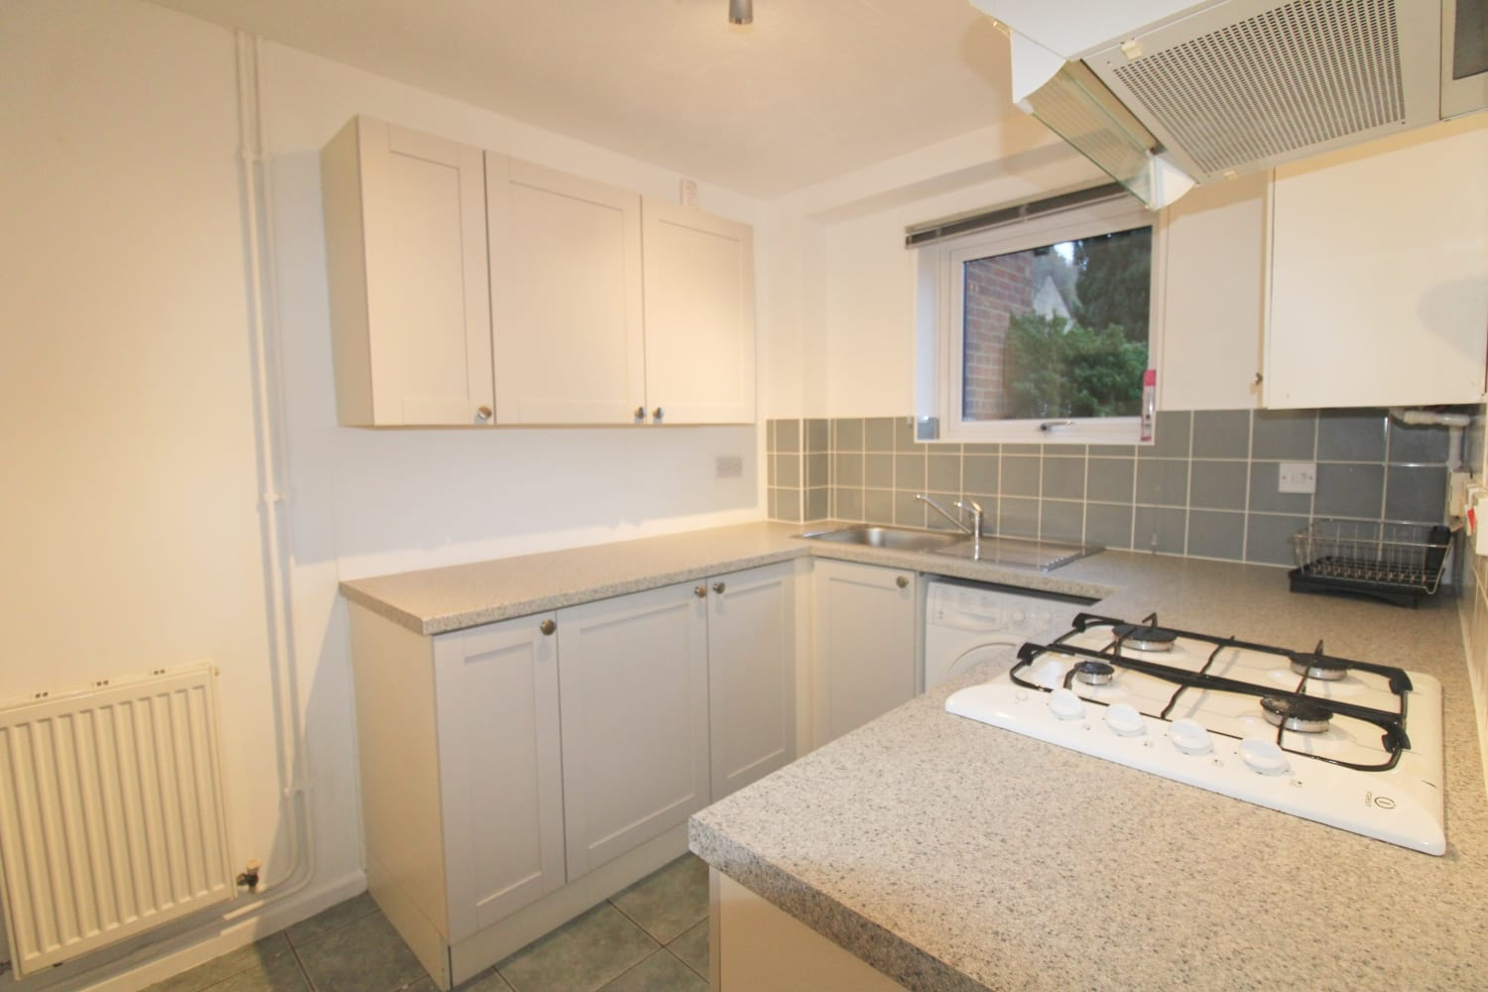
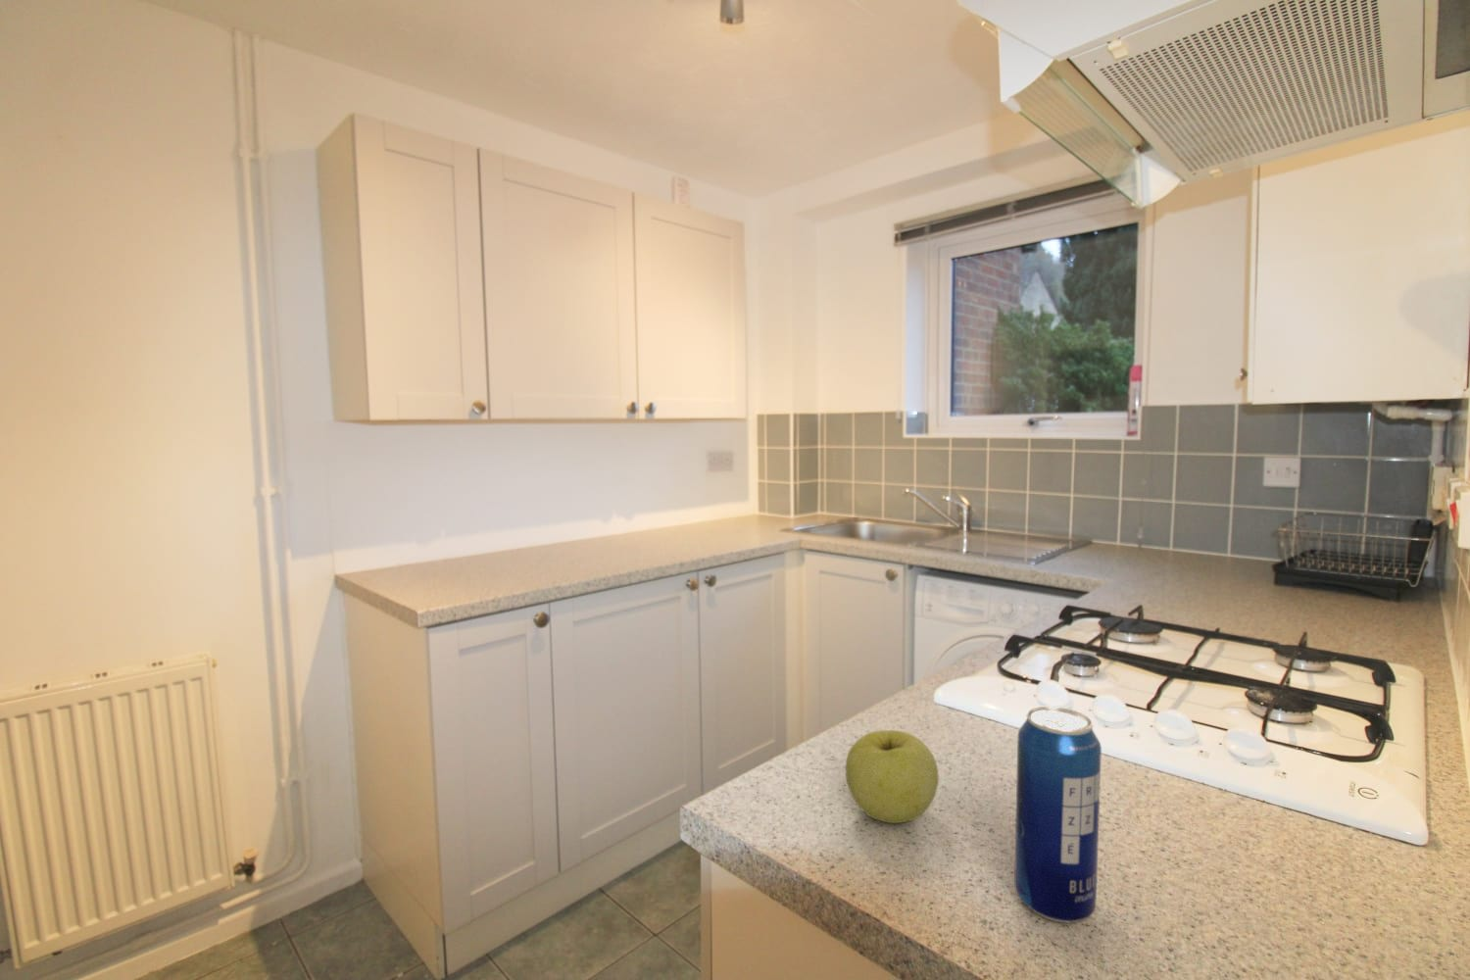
+ apple [844,730,940,825]
+ beverage can [1013,705,1102,923]
